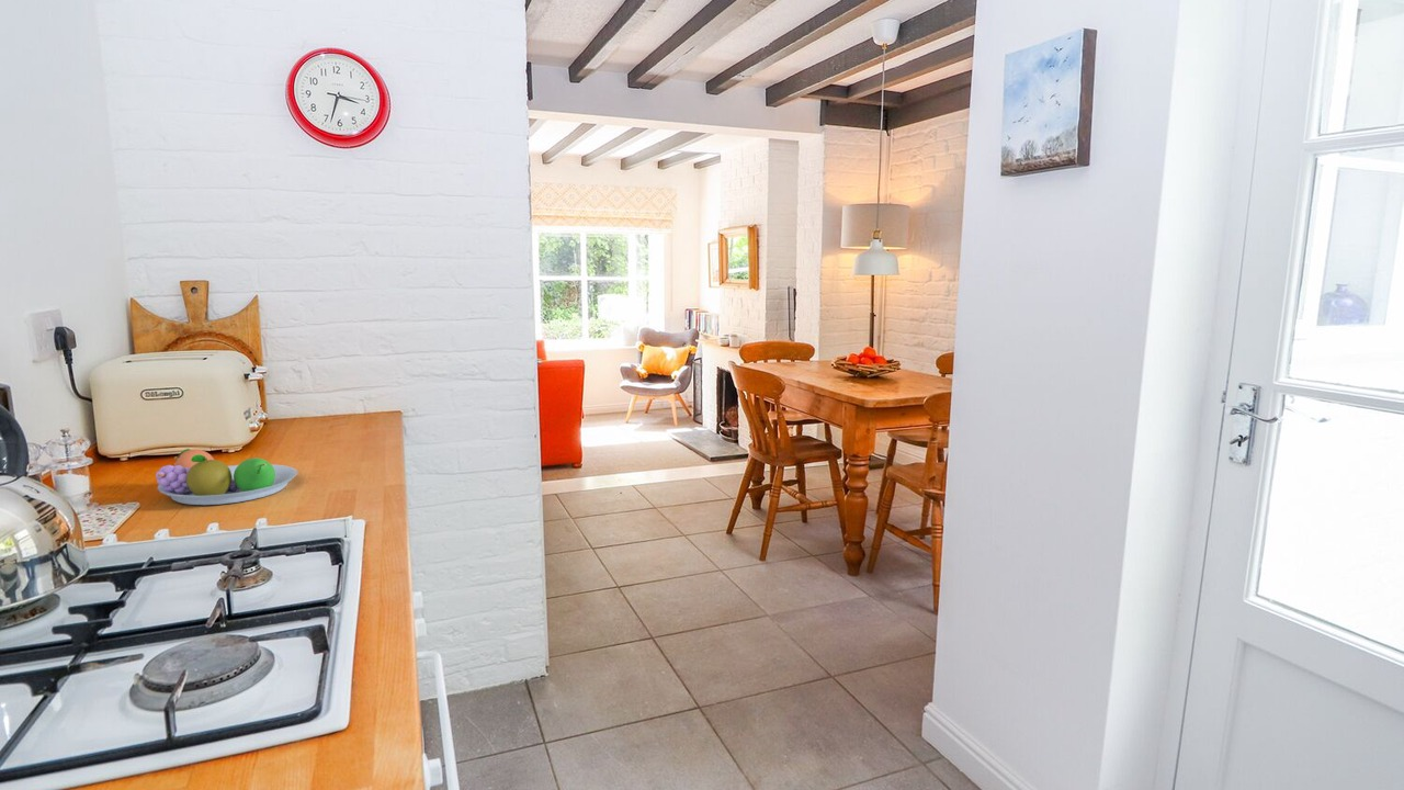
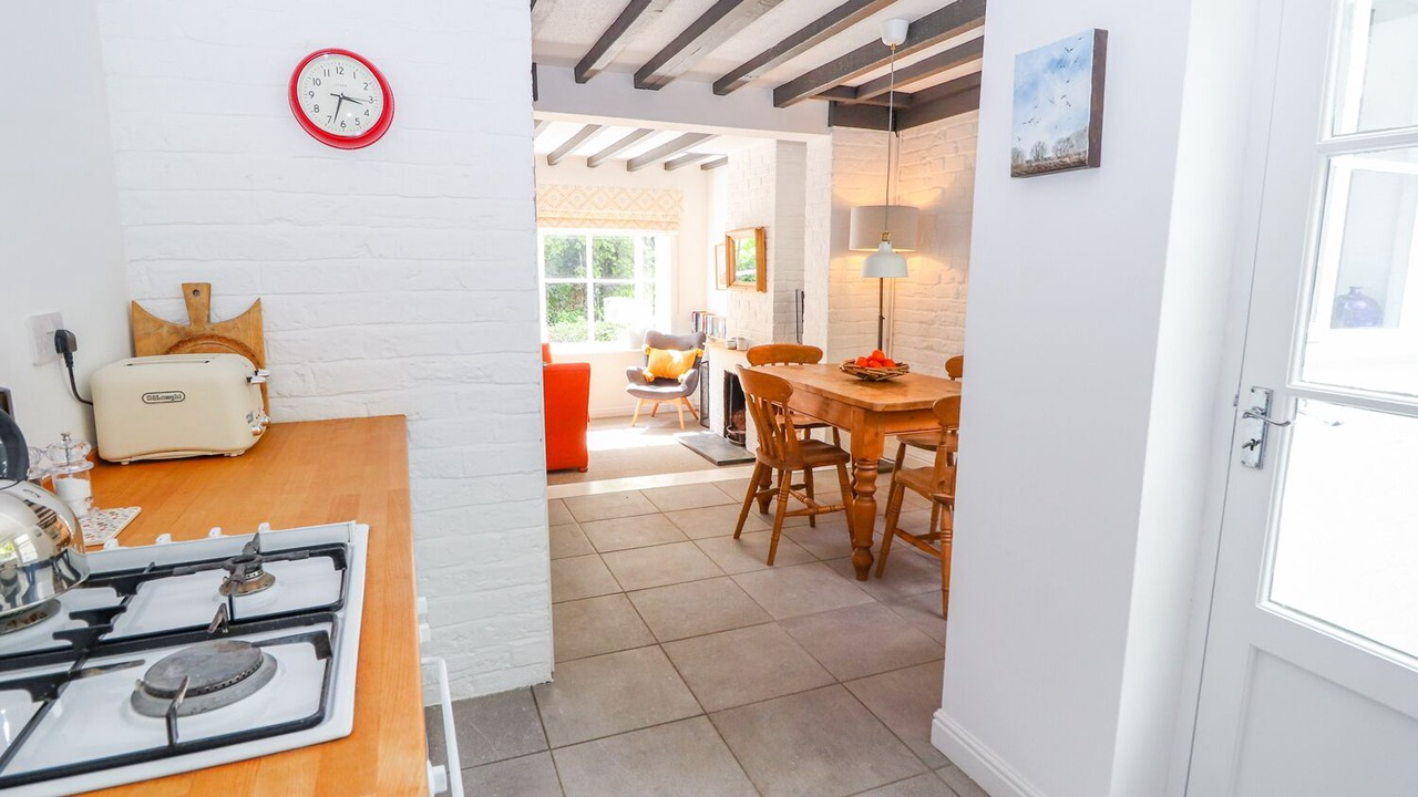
- fruit bowl [155,448,298,506]
